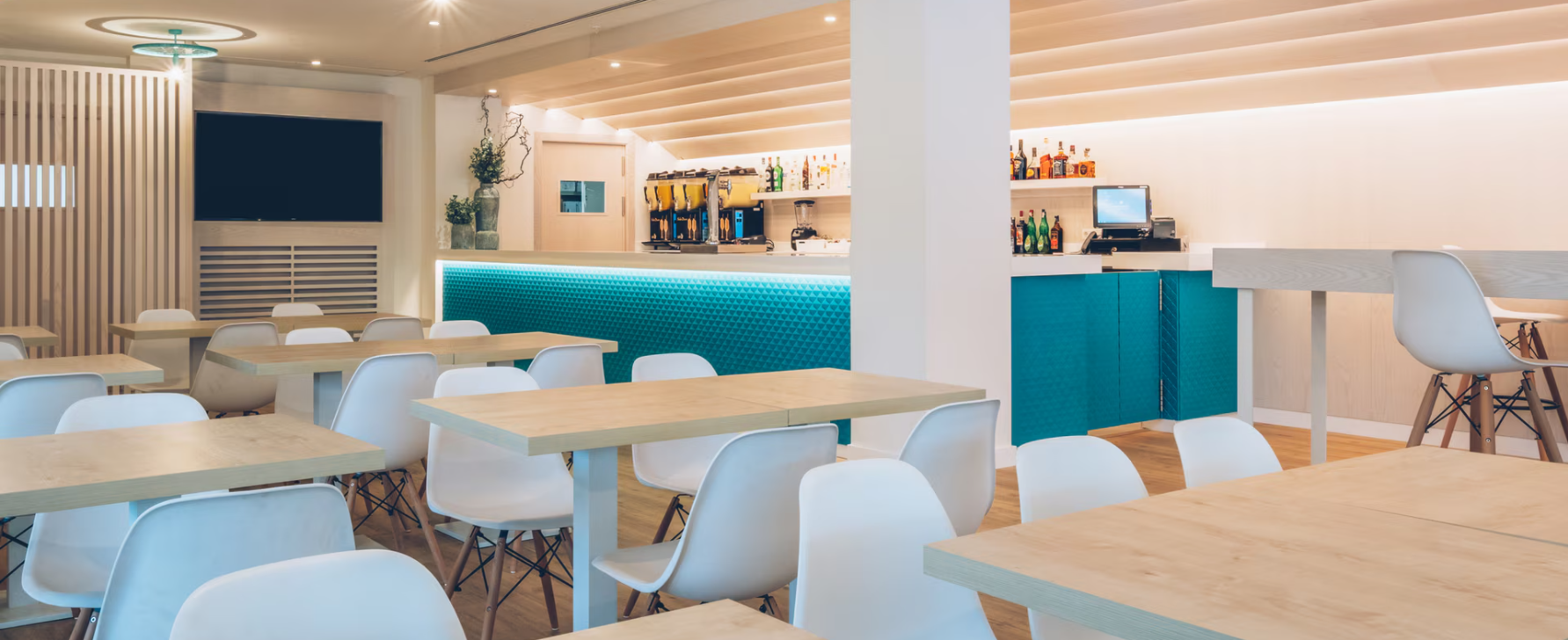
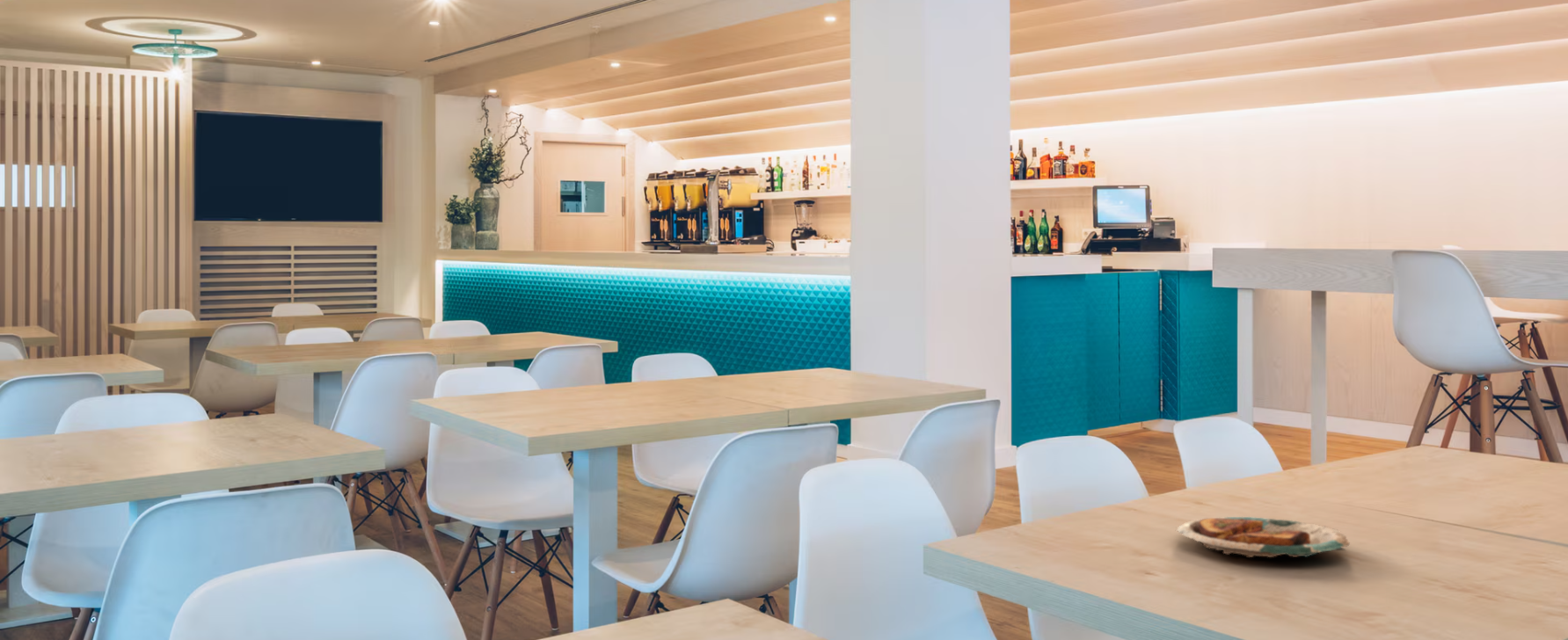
+ plate [1175,516,1351,558]
